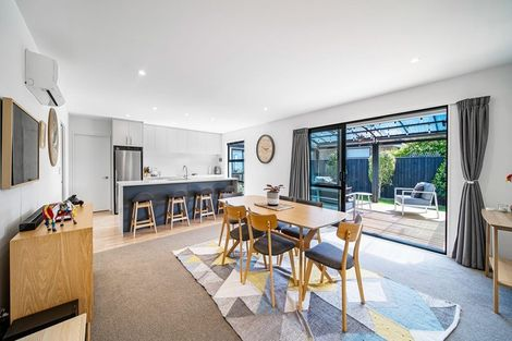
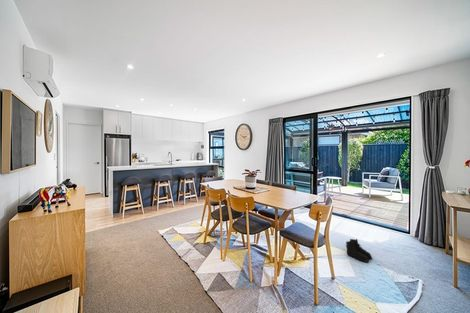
+ boots [345,238,373,263]
